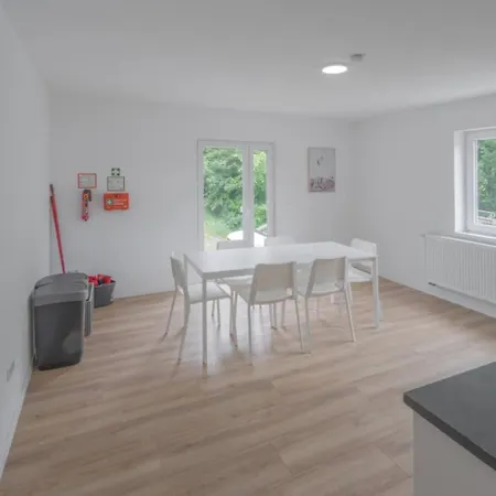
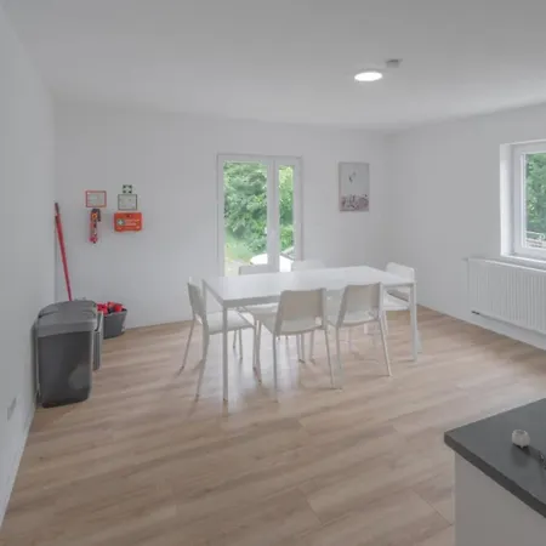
+ mug [511,430,546,471]
